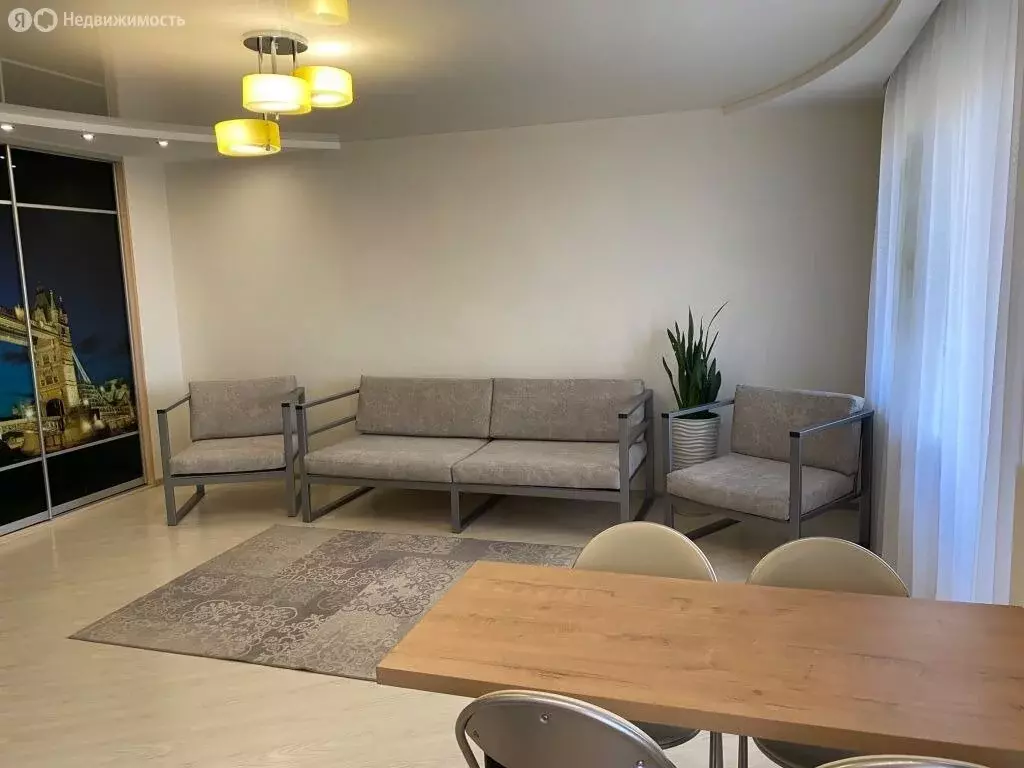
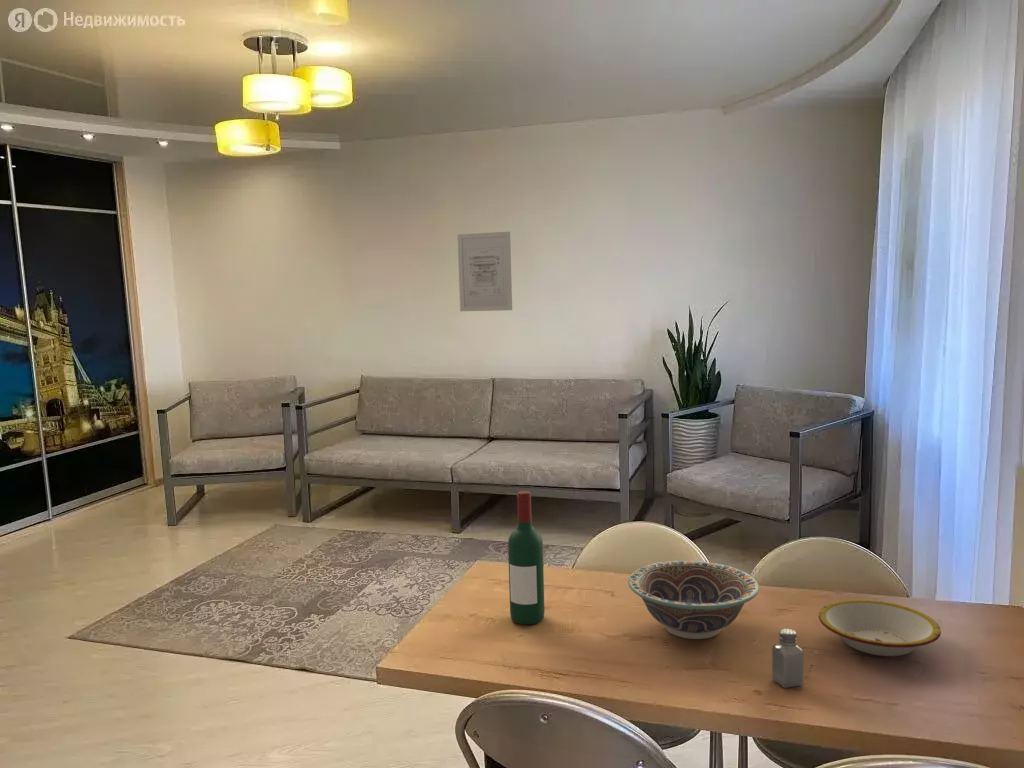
+ saltshaker [771,628,805,689]
+ wine bottle [507,490,545,625]
+ decorative bowl [627,560,760,640]
+ wall art [457,231,513,312]
+ bowl [818,599,942,658]
